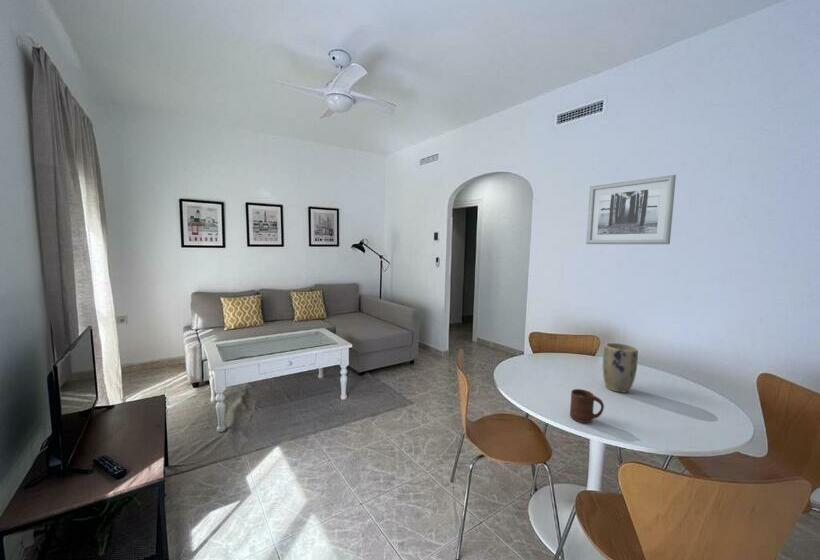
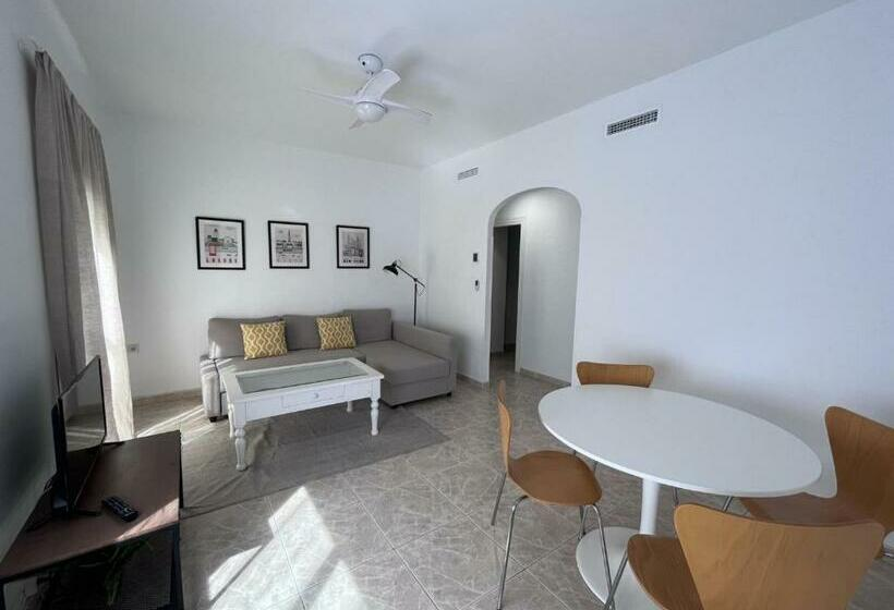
- plant pot [602,342,639,394]
- cup [569,388,605,424]
- wall art [585,174,677,245]
